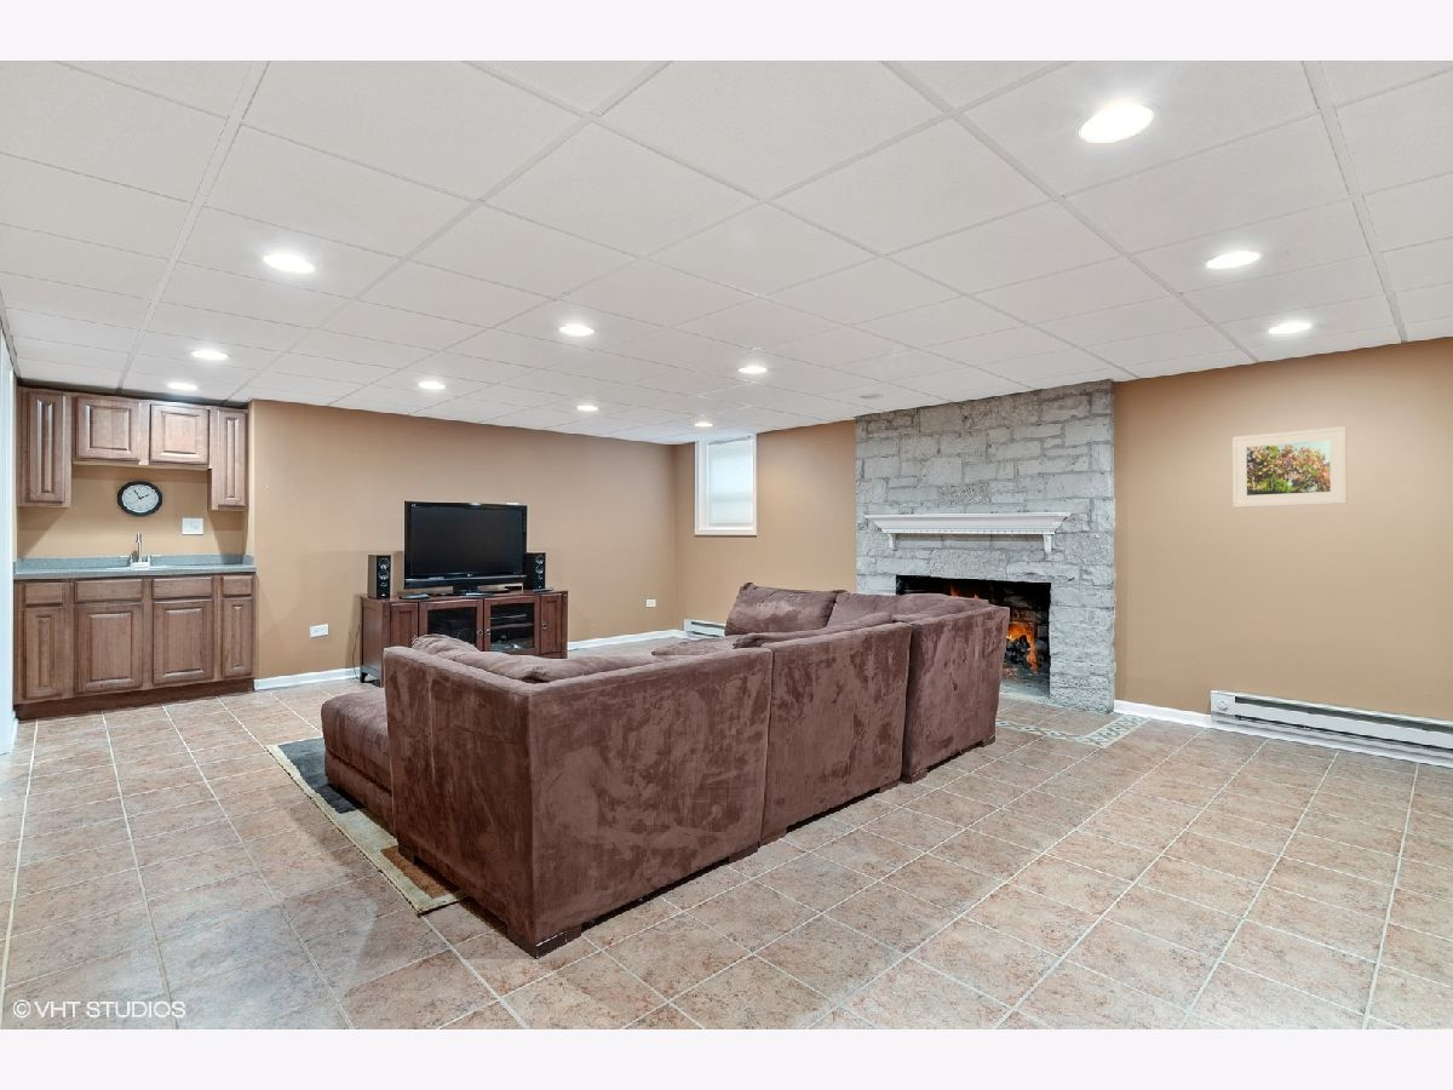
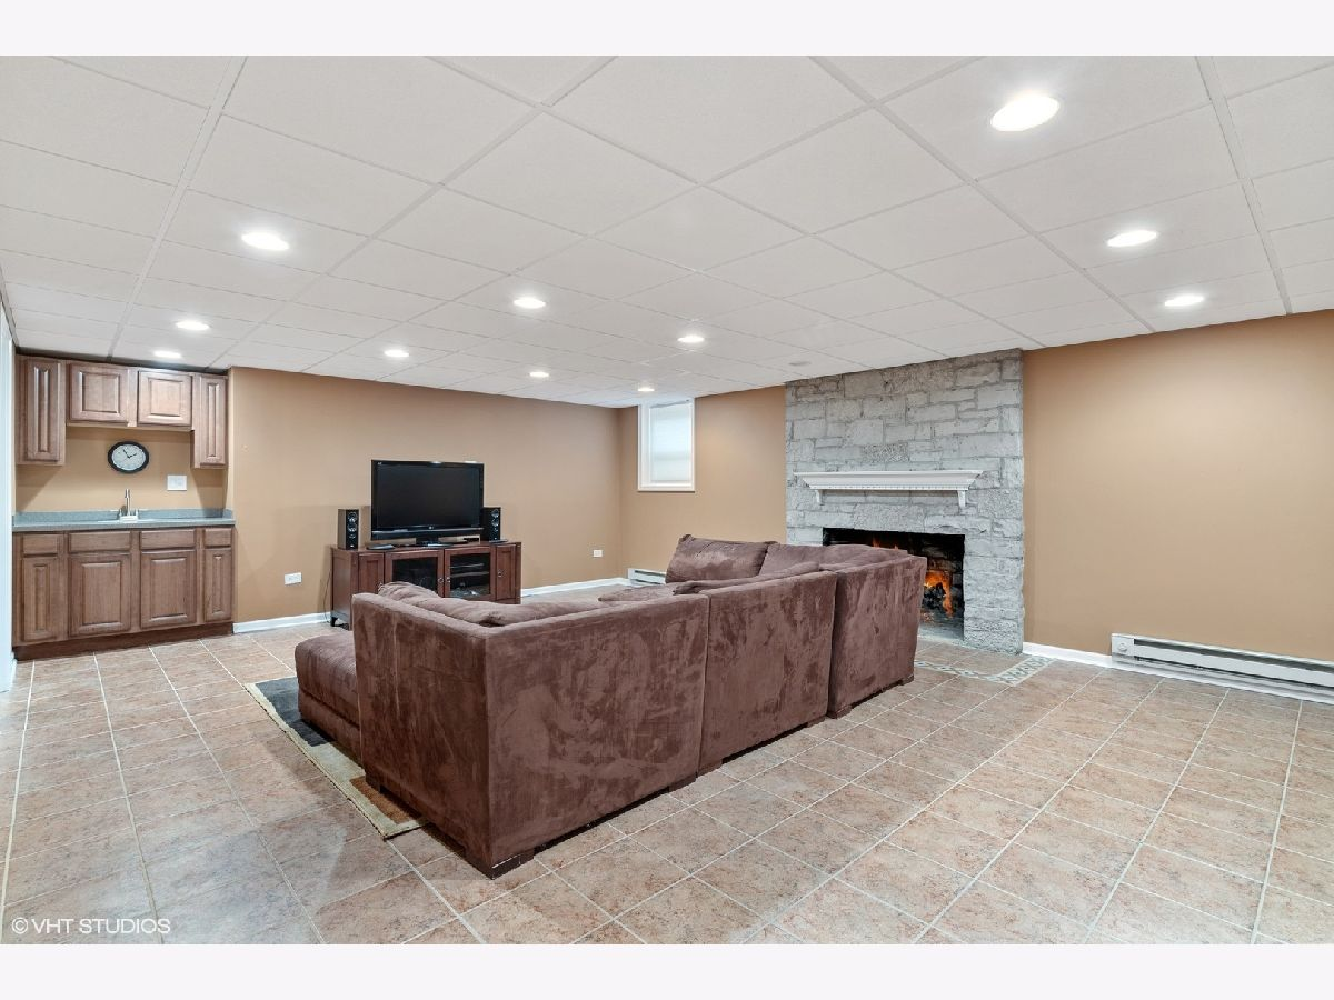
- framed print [1231,425,1348,509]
